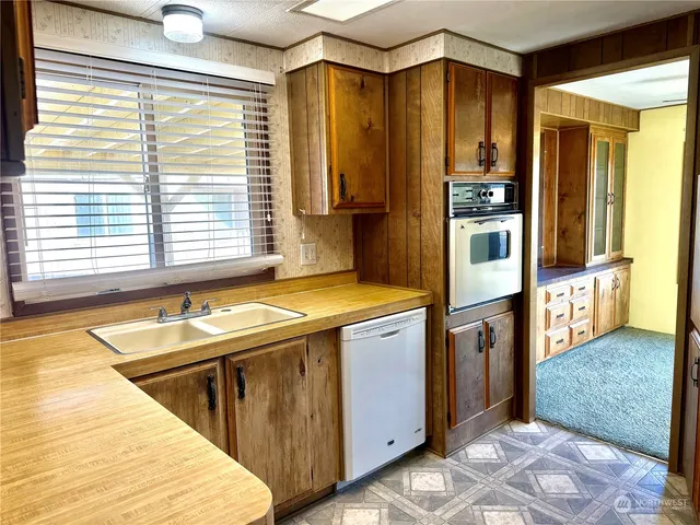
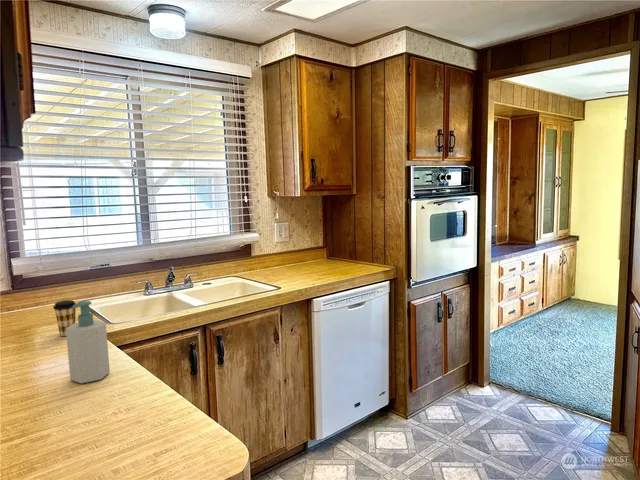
+ coffee cup [52,299,77,337]
+ soap bottle [66,300,111,385]
